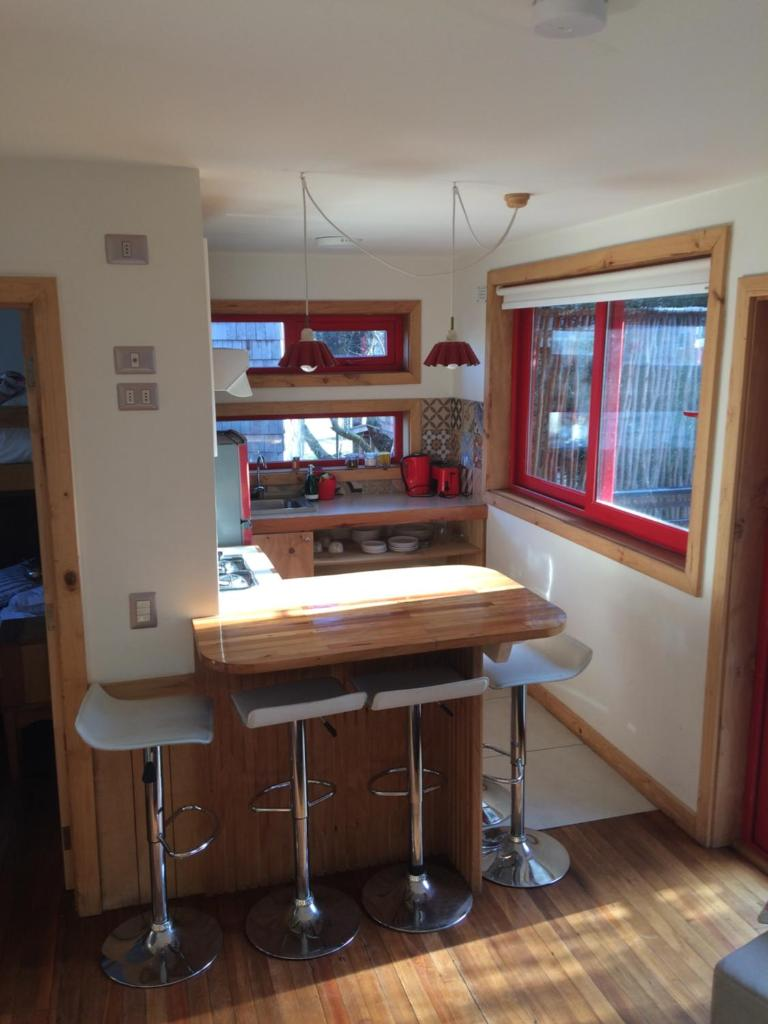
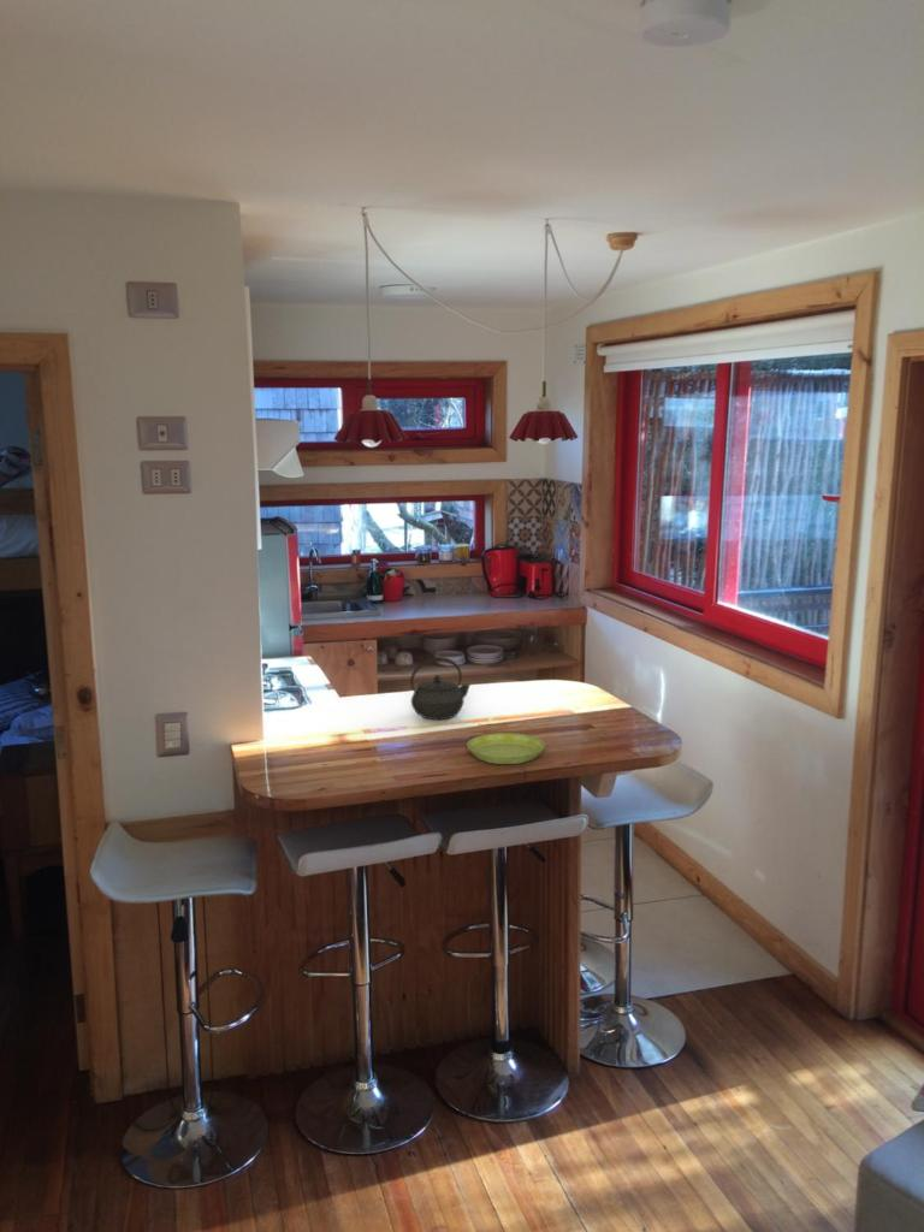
+ saucer [466,732,546,765]
+ kettle [409,656,472,721]
